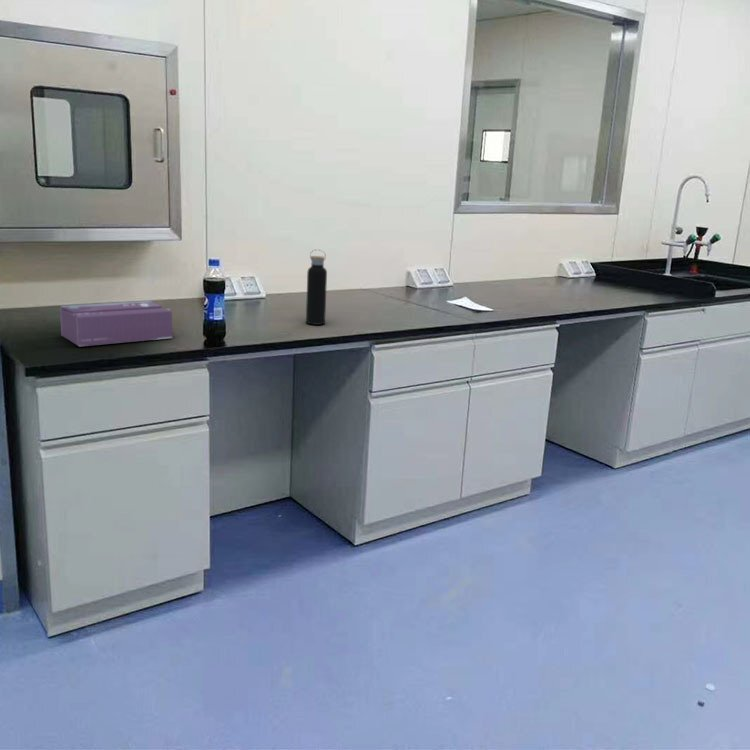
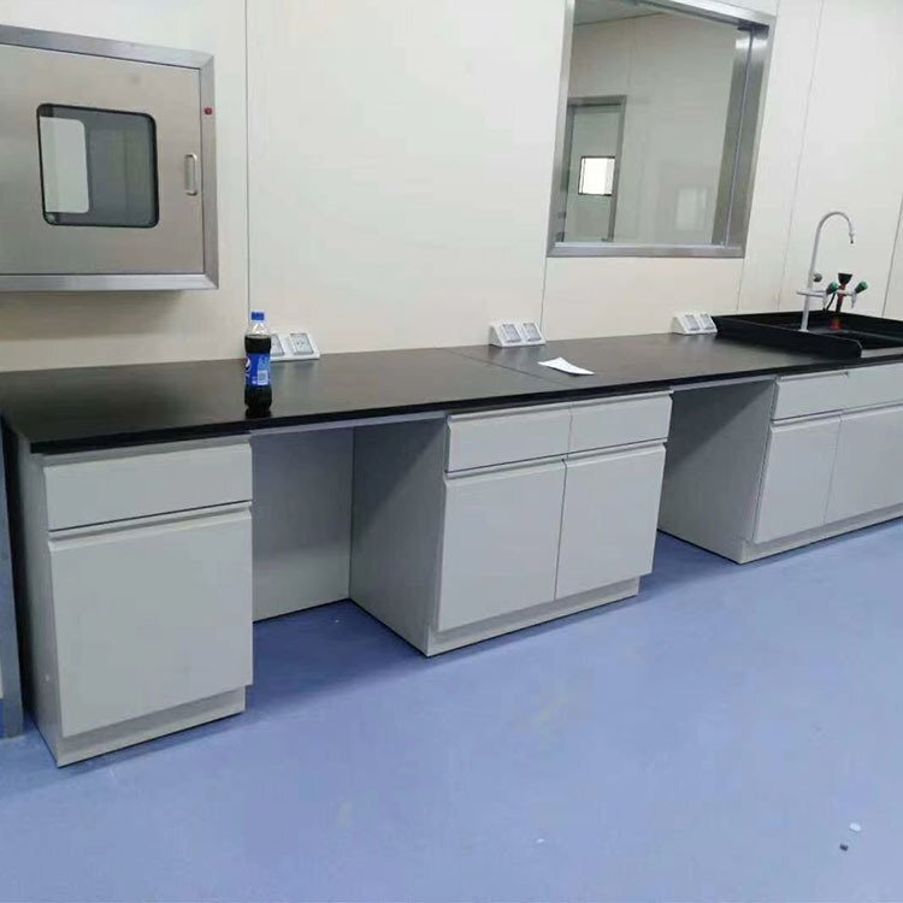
- tissue box [59,300,173,347]
- water bottle [305,249,328,326]
